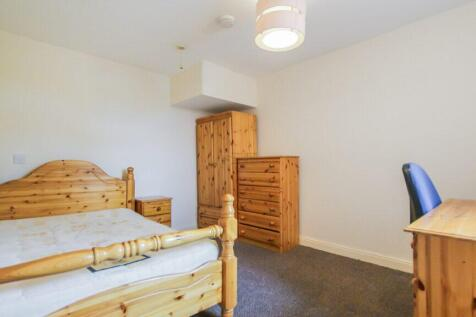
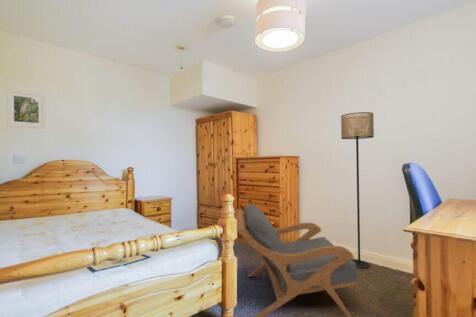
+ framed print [5,88,46,130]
+ armchair [236,202,359,317]
+ floor lamp [340,111,375,270]
